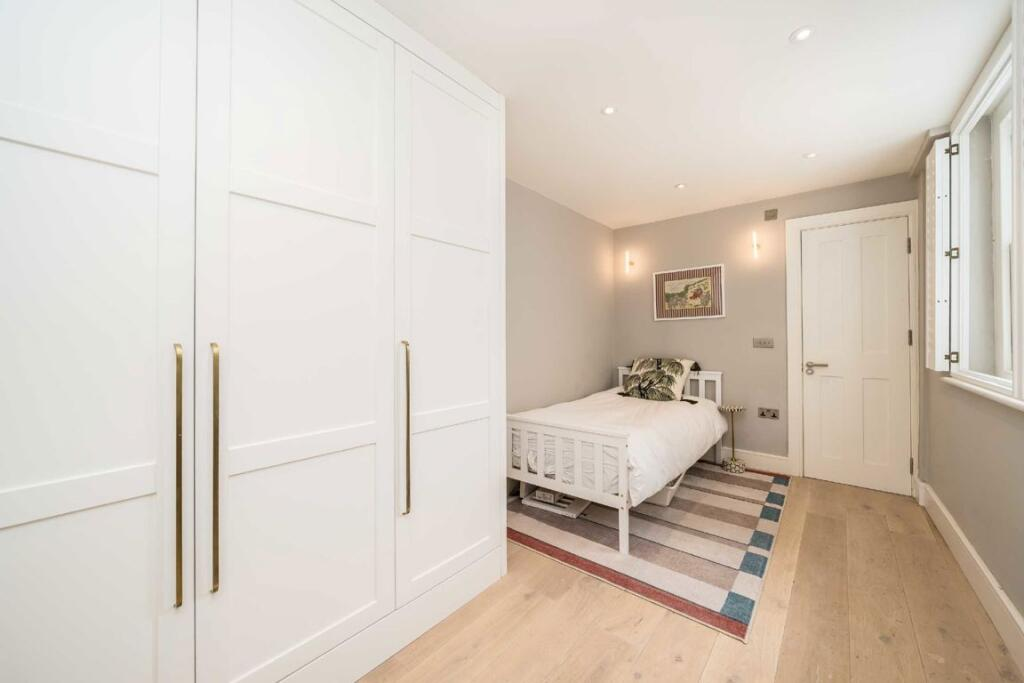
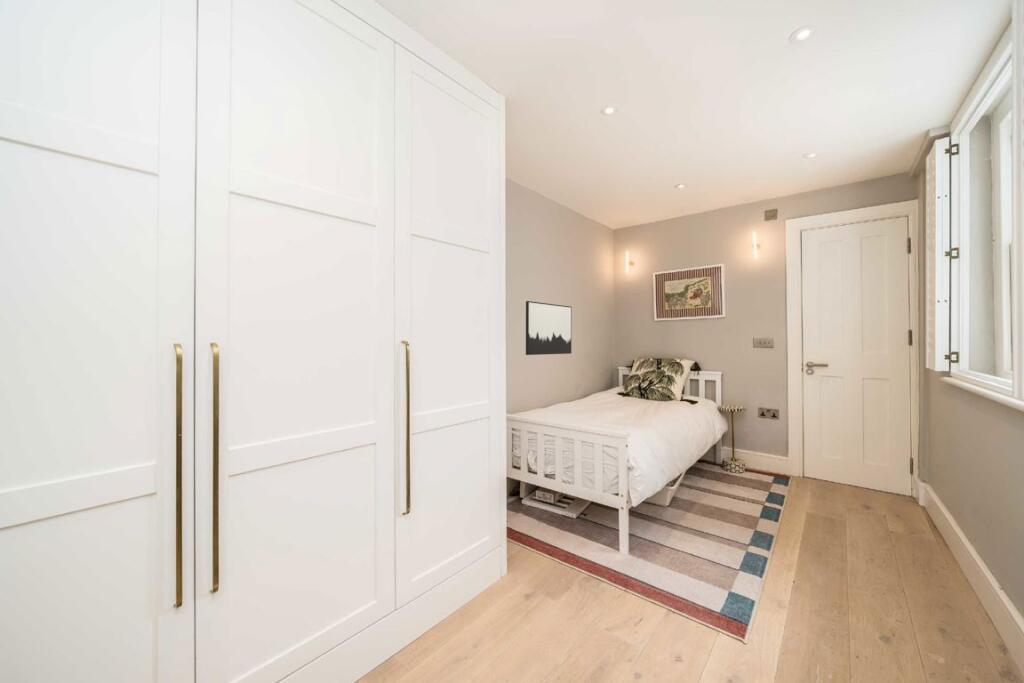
+ wall art [525,300,573,356]
